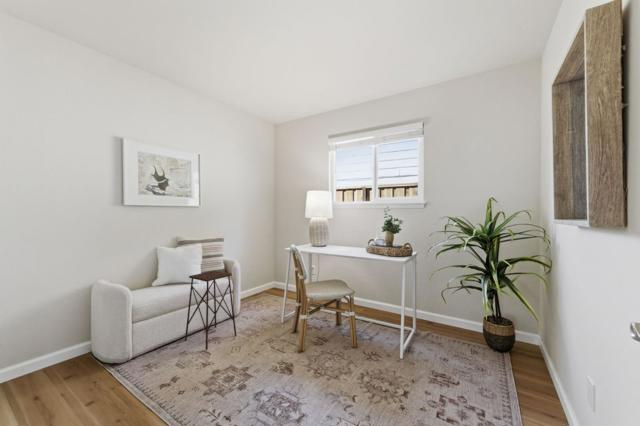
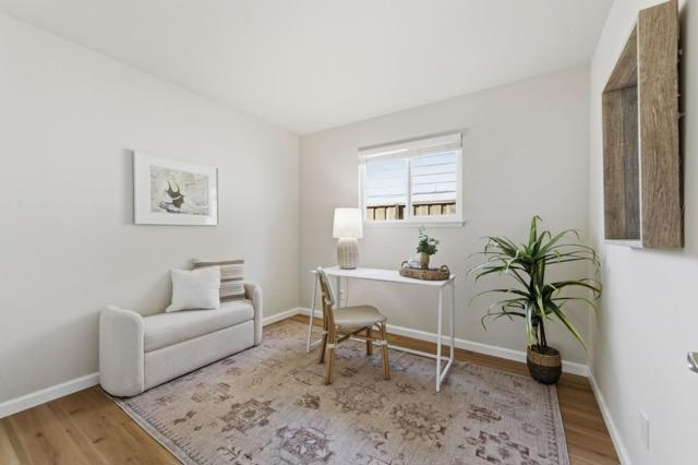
- side table [184,270,237,351]
